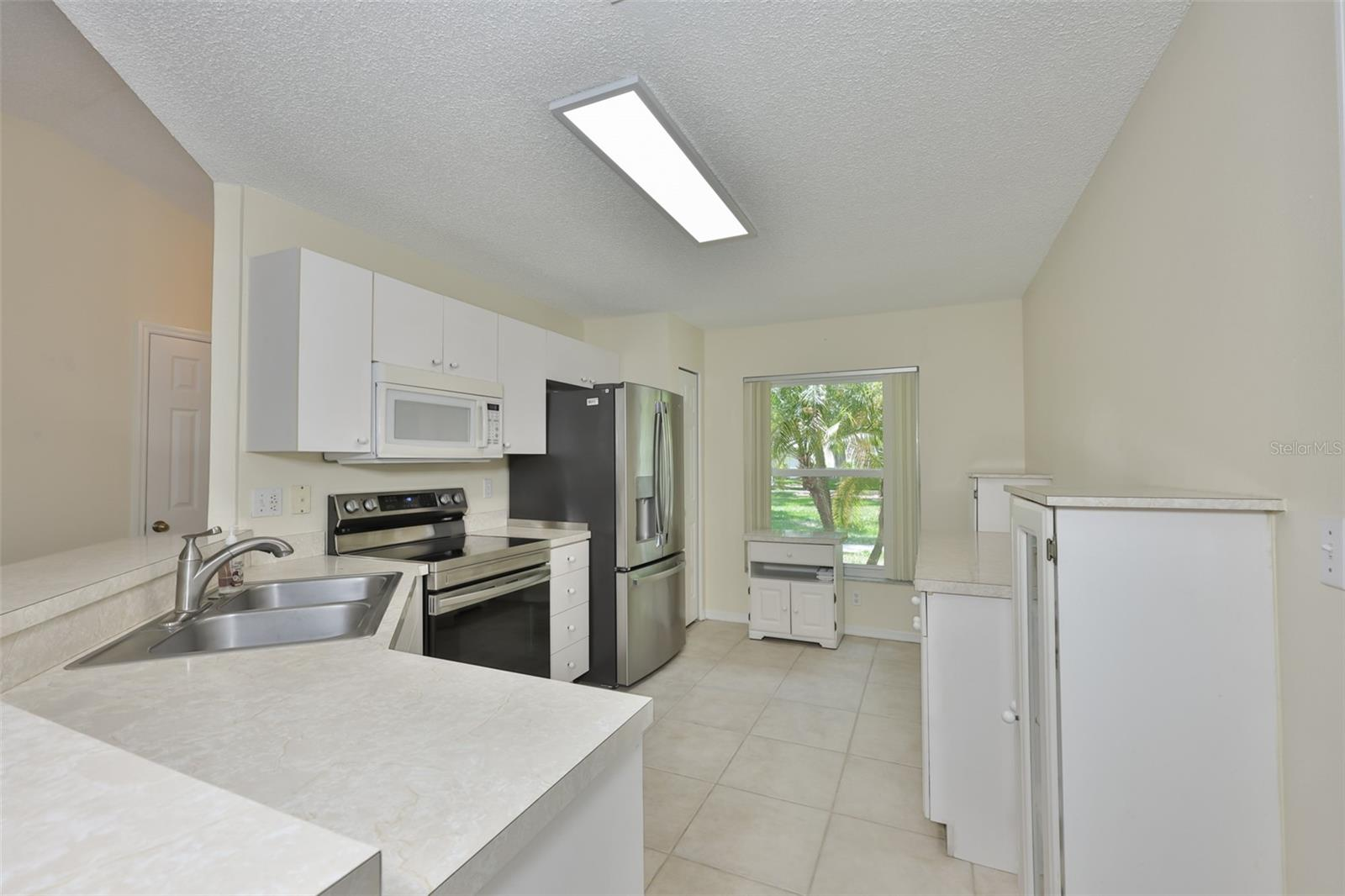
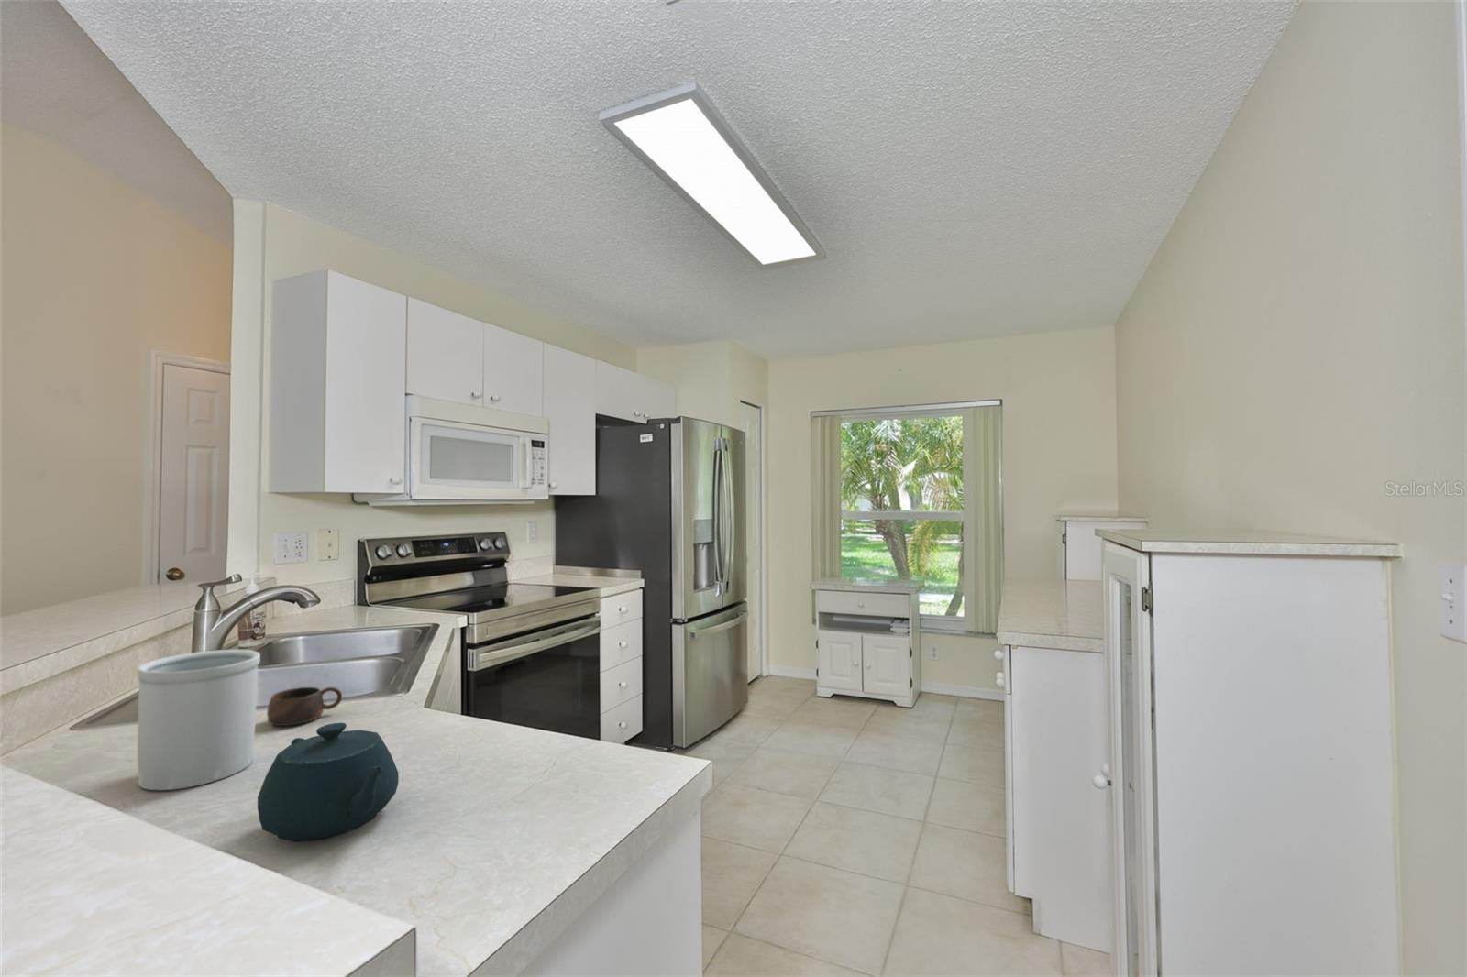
+ teapot [256,721,400,843]
+ utensil holder [135,649,262,791]
+ cup [266,686,342,727]
